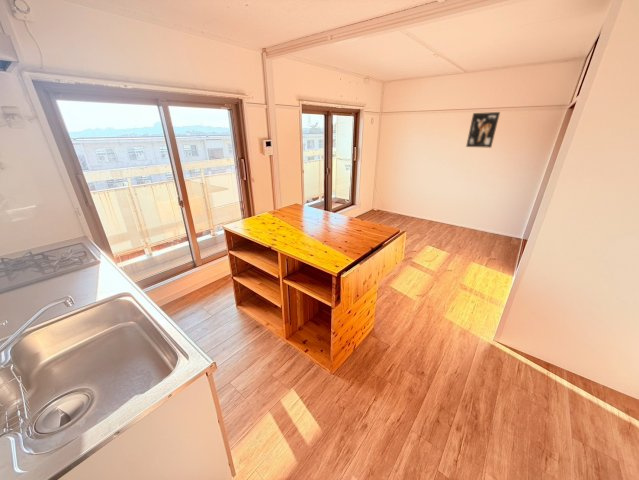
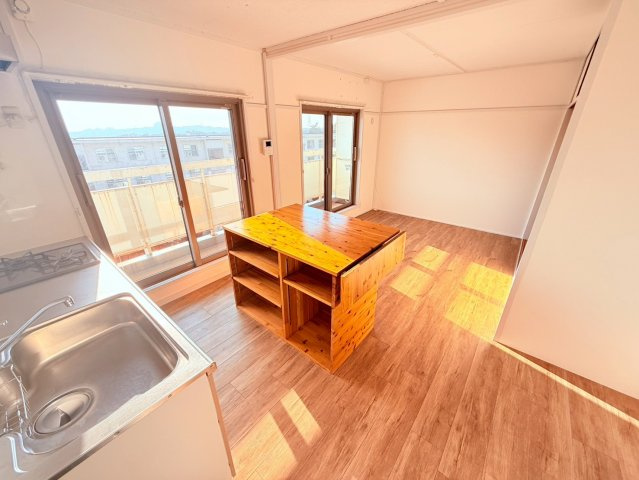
- wall art [465,111,501,149]
